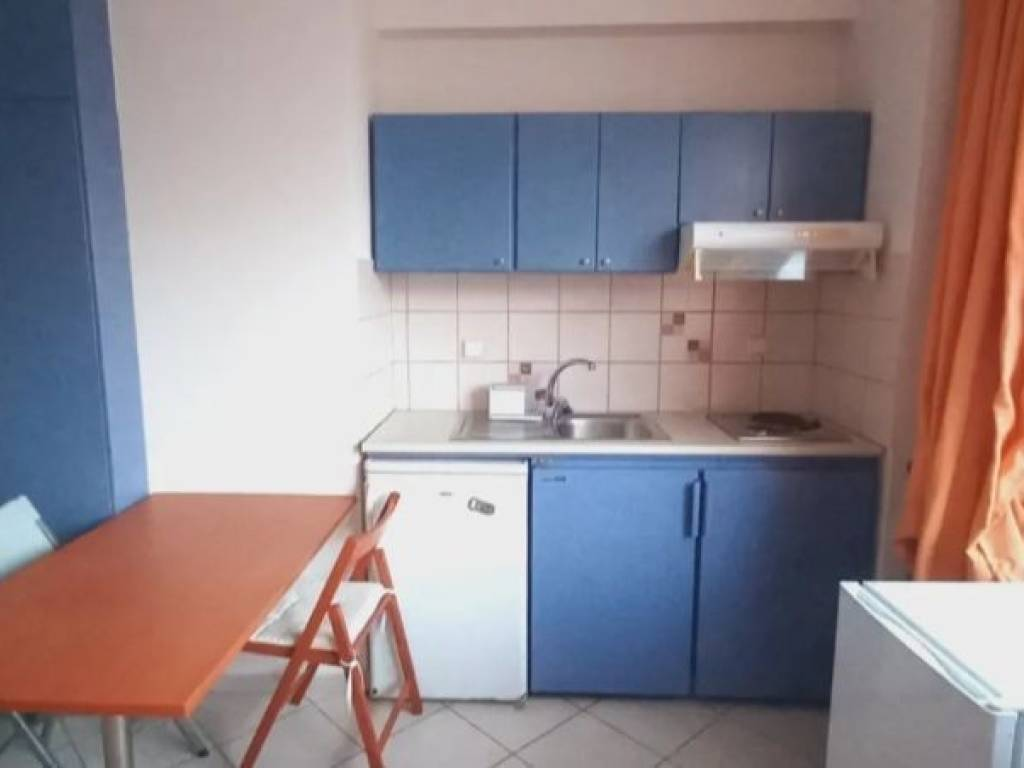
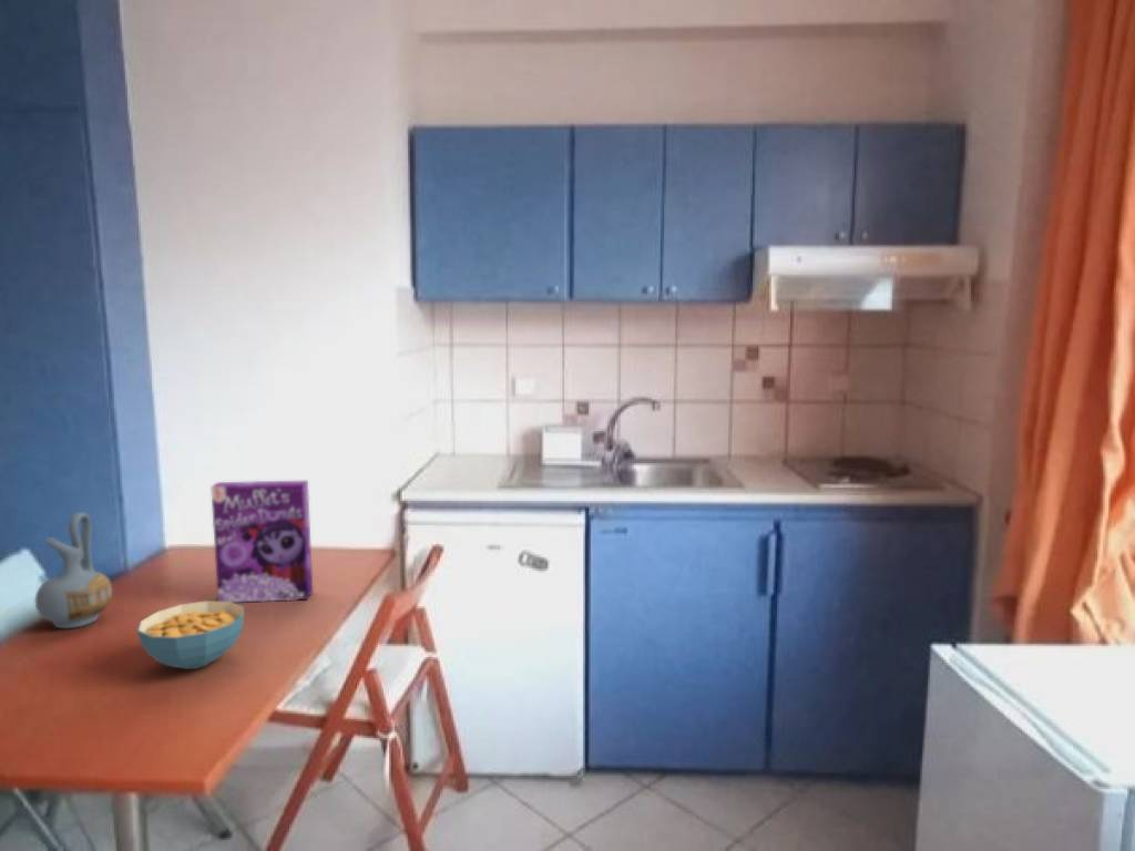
+ cereal box [209,480,314,603]
+ cereal bowl [136,599,245,670]
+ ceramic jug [34,512,113,629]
